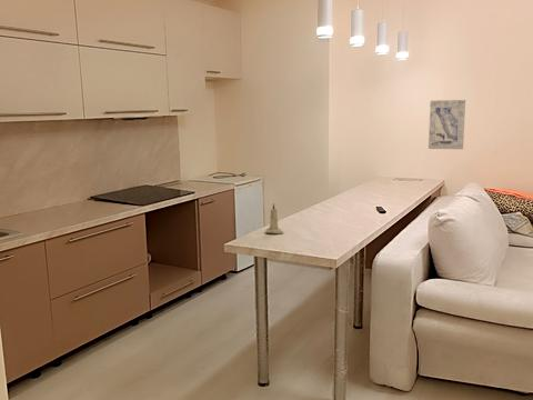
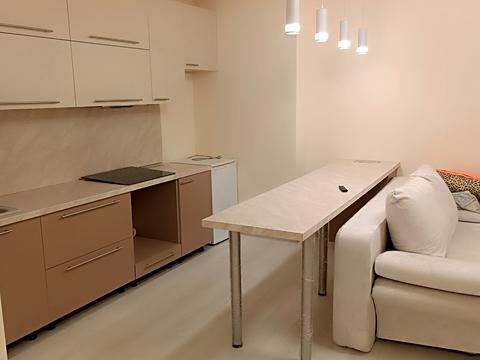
- candle [264,202,284,234]
- wall art [428,99,466,150]
